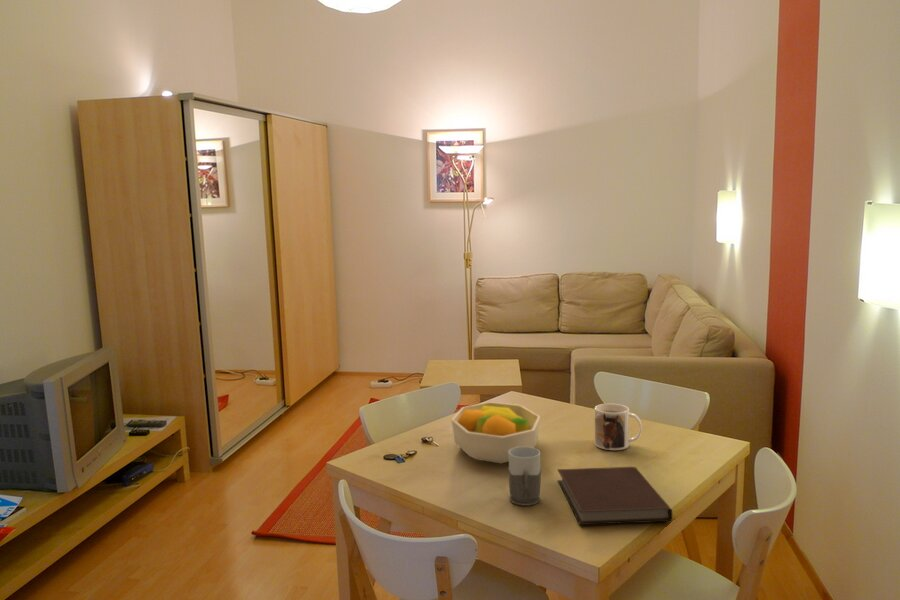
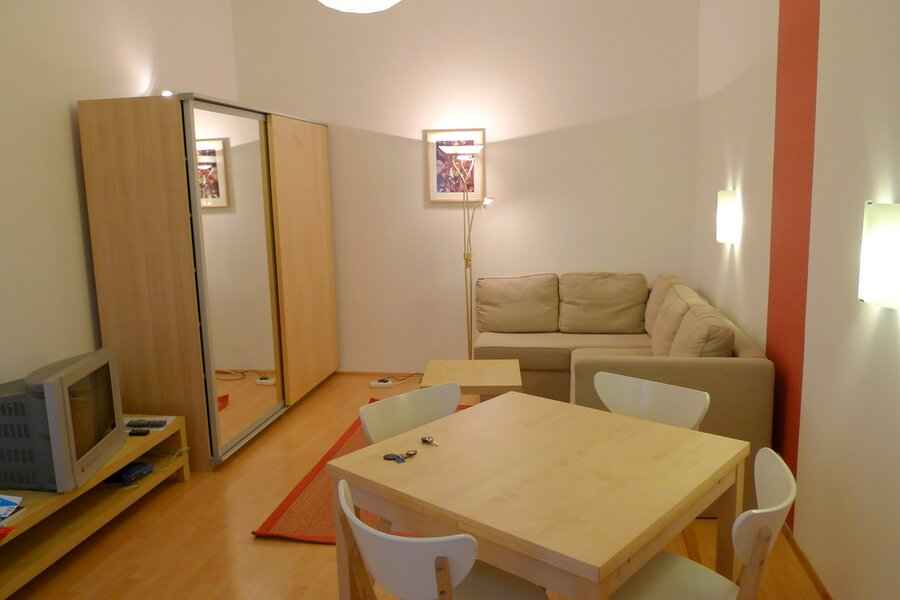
- fruit bowl [450,401,541,465]
- notebook [557,466,673,526]
- mug [594,403,643,451]
- mug [507,447,542,507]
